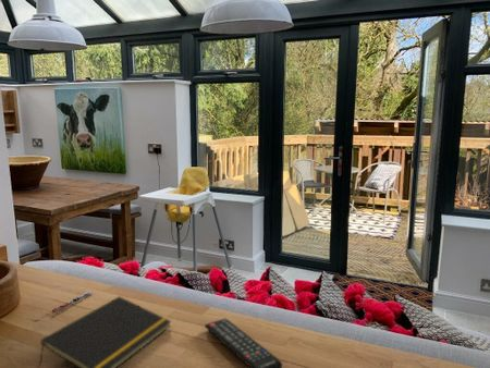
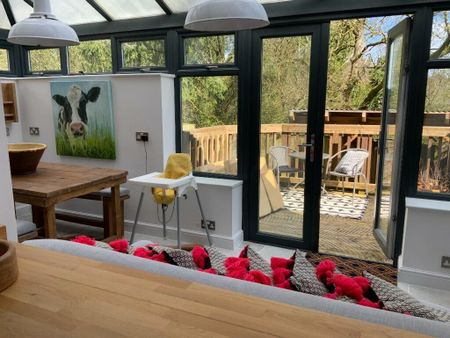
- remote control [204,317,283,368]
- notepad [39,295,172,368]
- pen [50,291,94,314]
